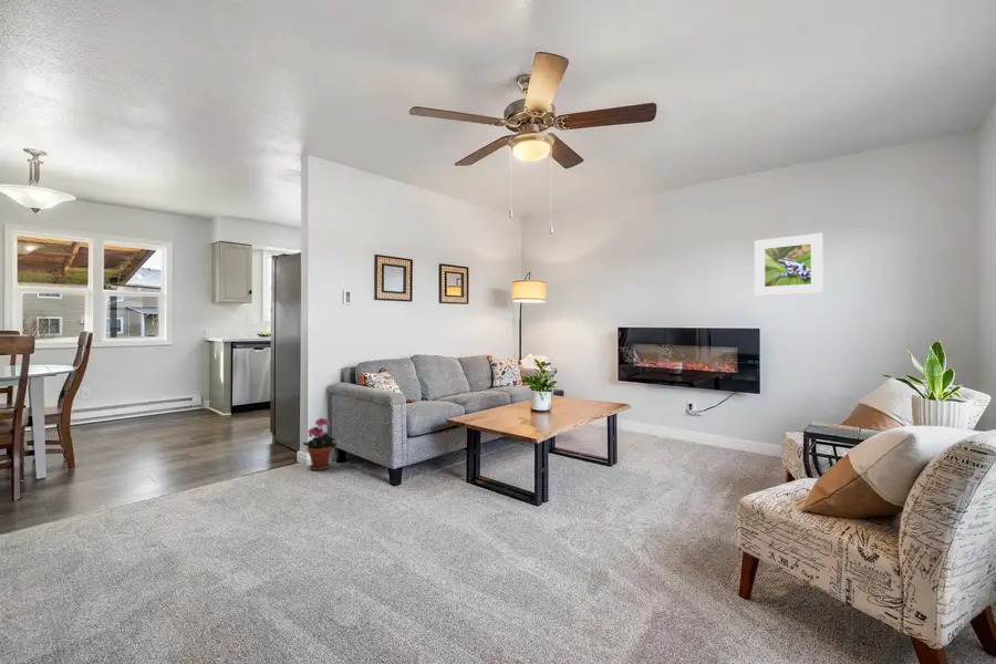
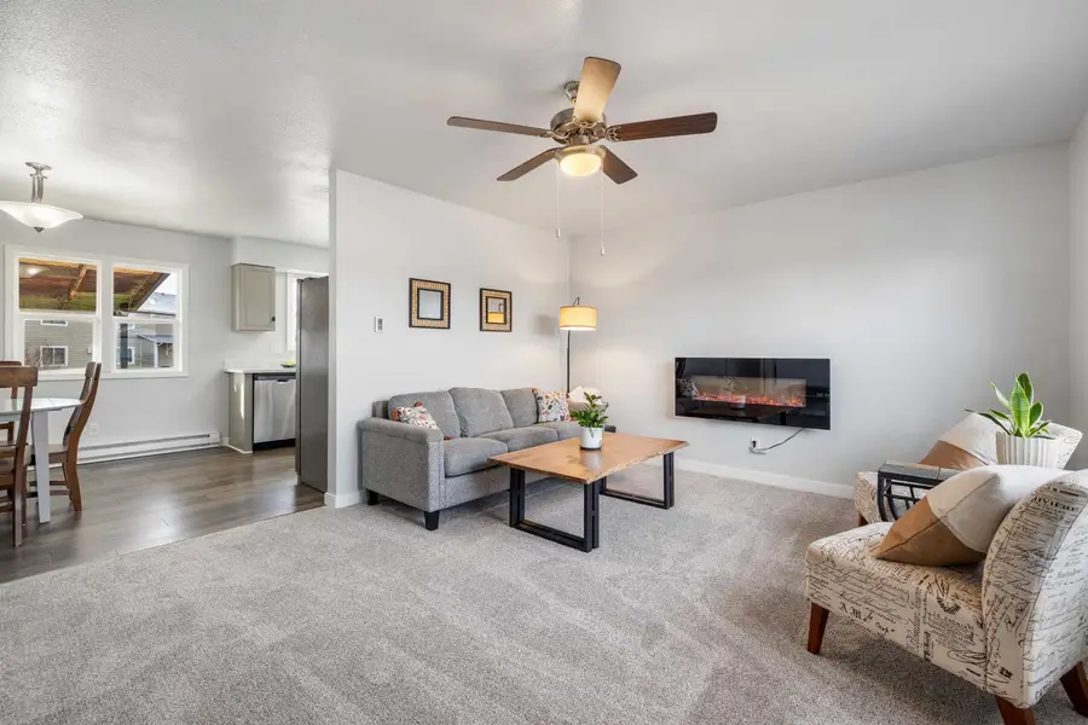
- potted plant [302,416,338,471]
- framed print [754,232,823,297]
